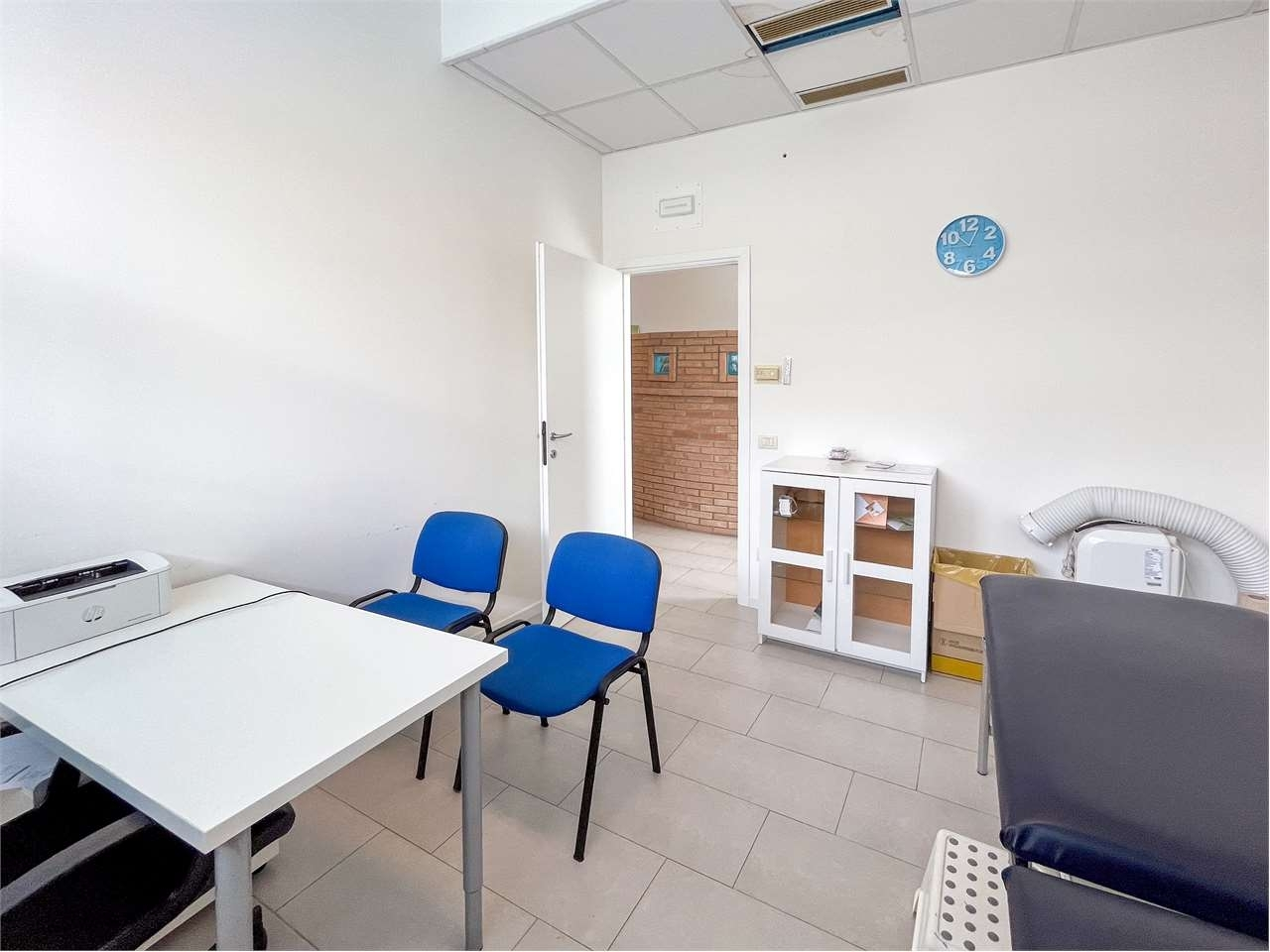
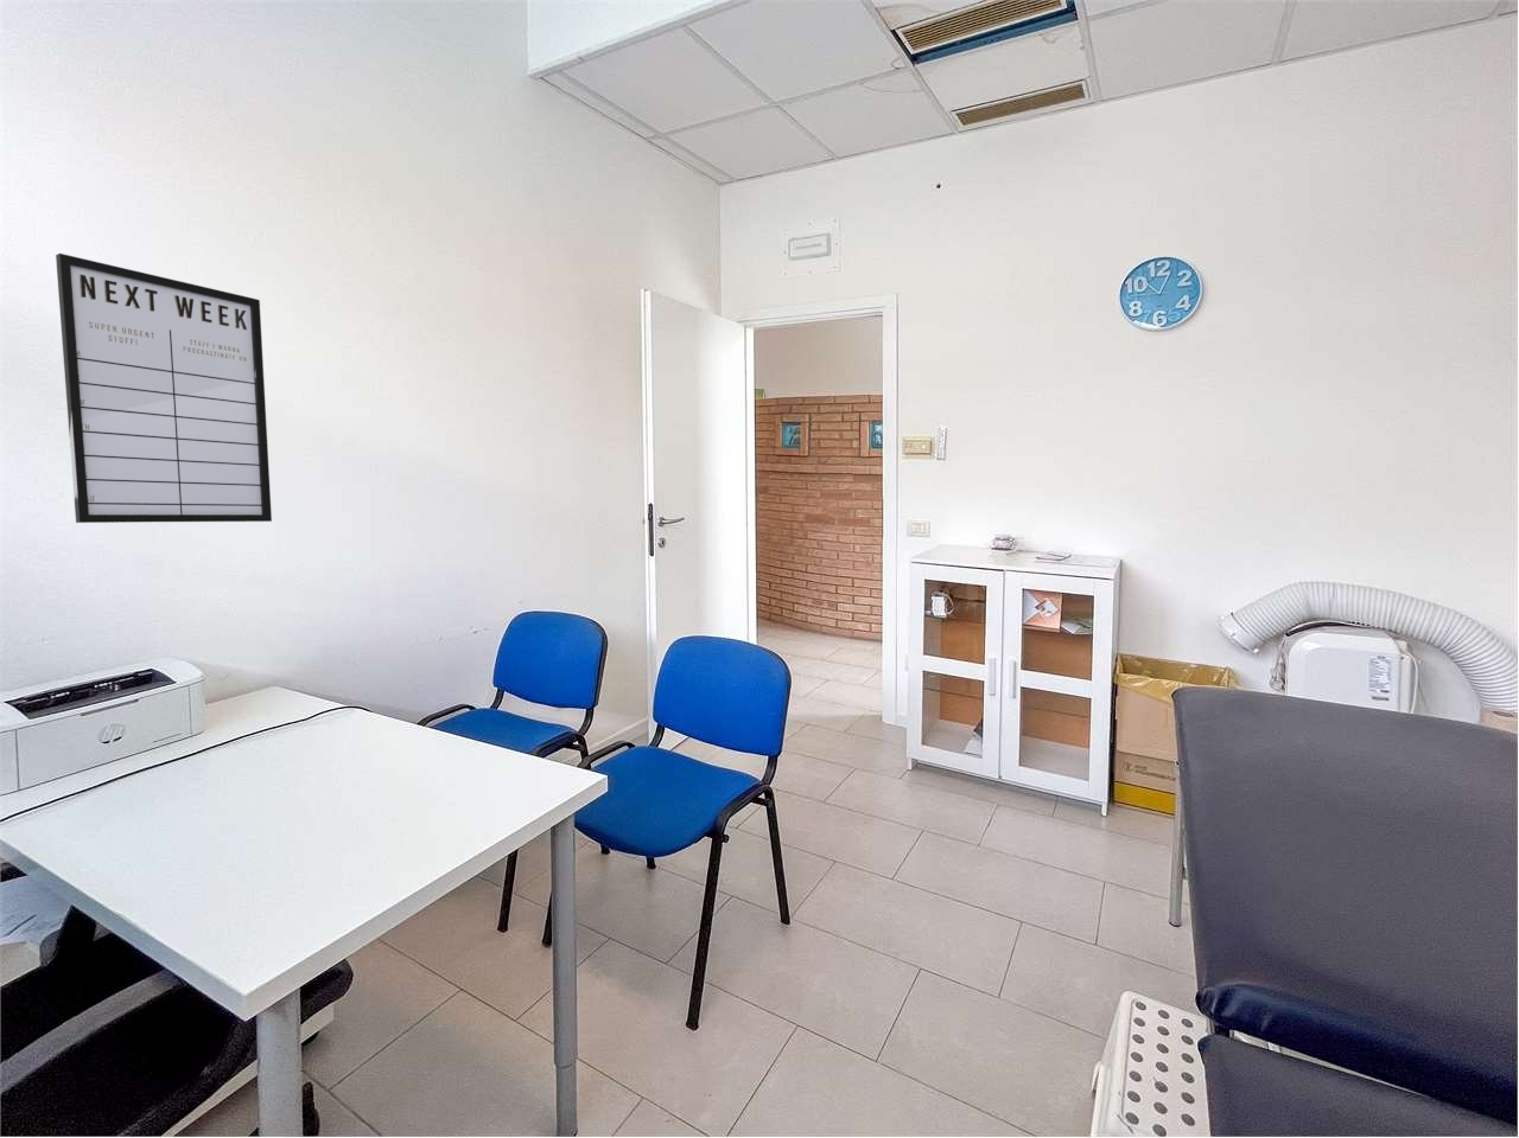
+ writing board [55,252,273,524]
